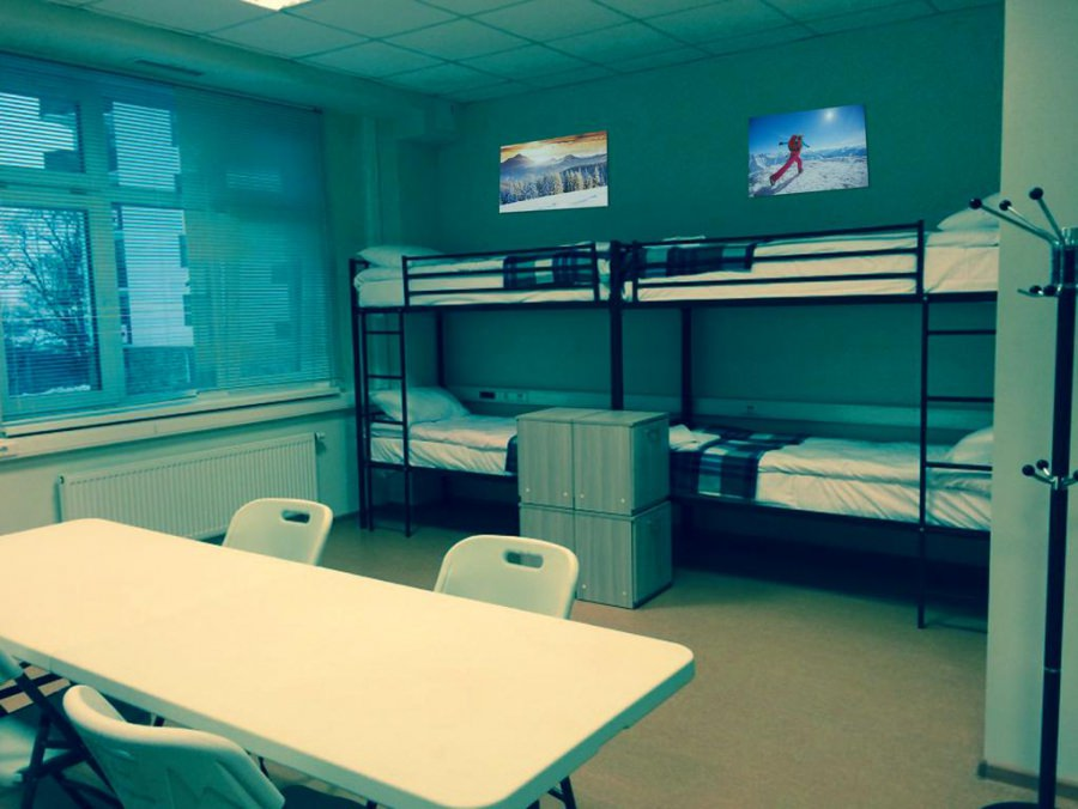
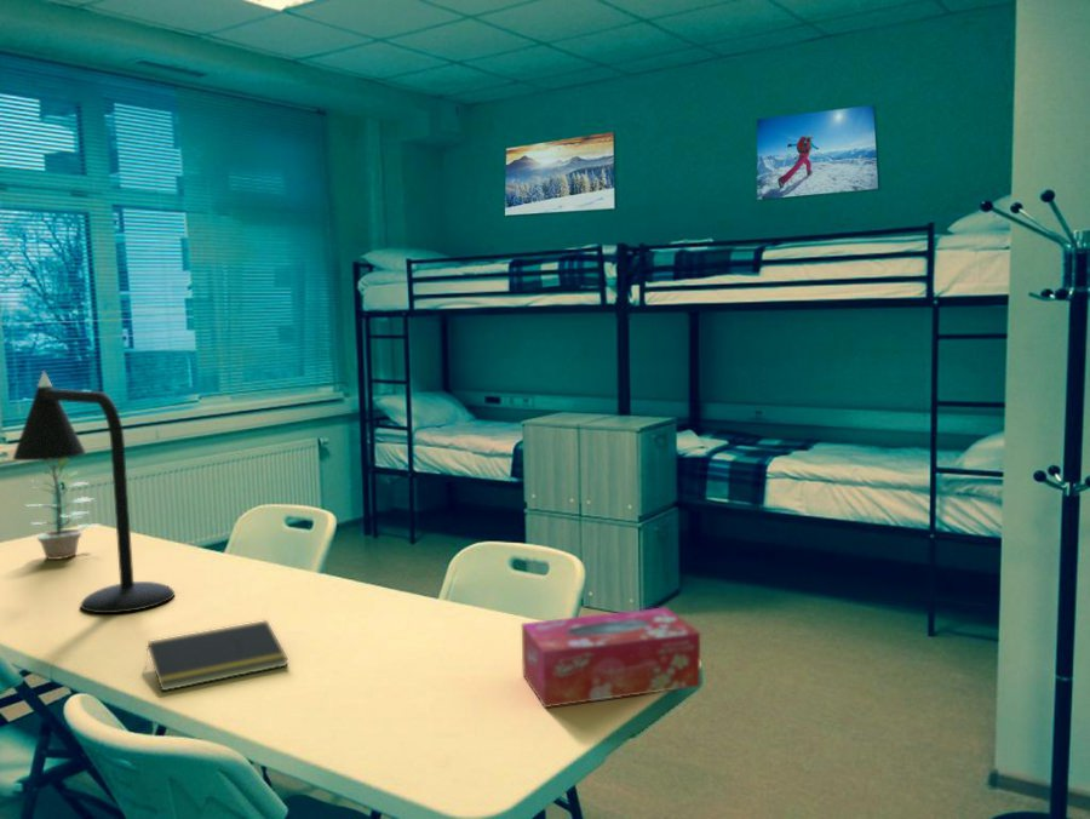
+ plant [25,458,102,561]
+ desk lamp [11,370,176,614]
+ tissue box [521,606,701,709]
+ notepad [144,619,289,693]
